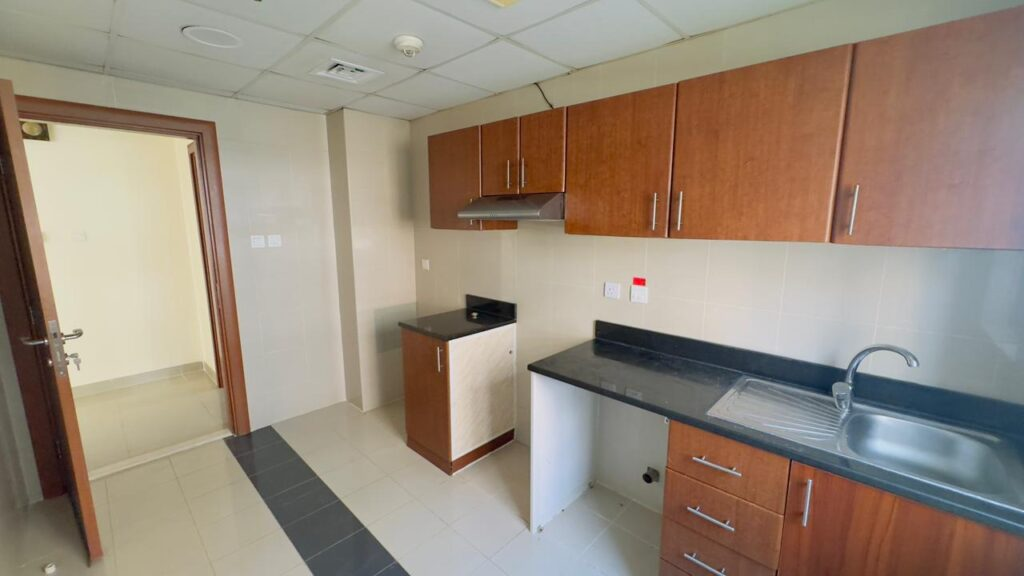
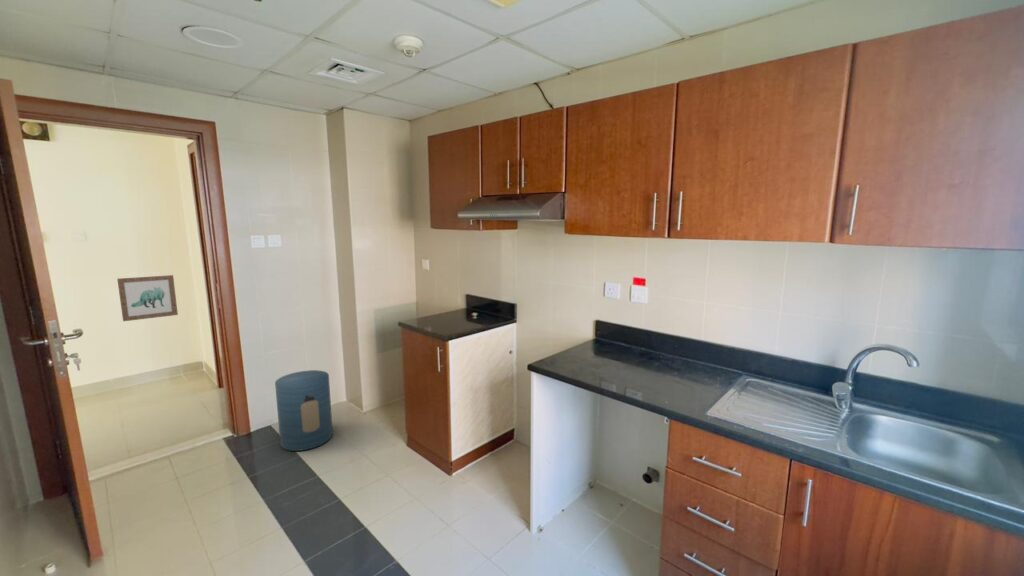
+ wall art [116,274,179,322]
+ trash bin [274,369,334,452]
